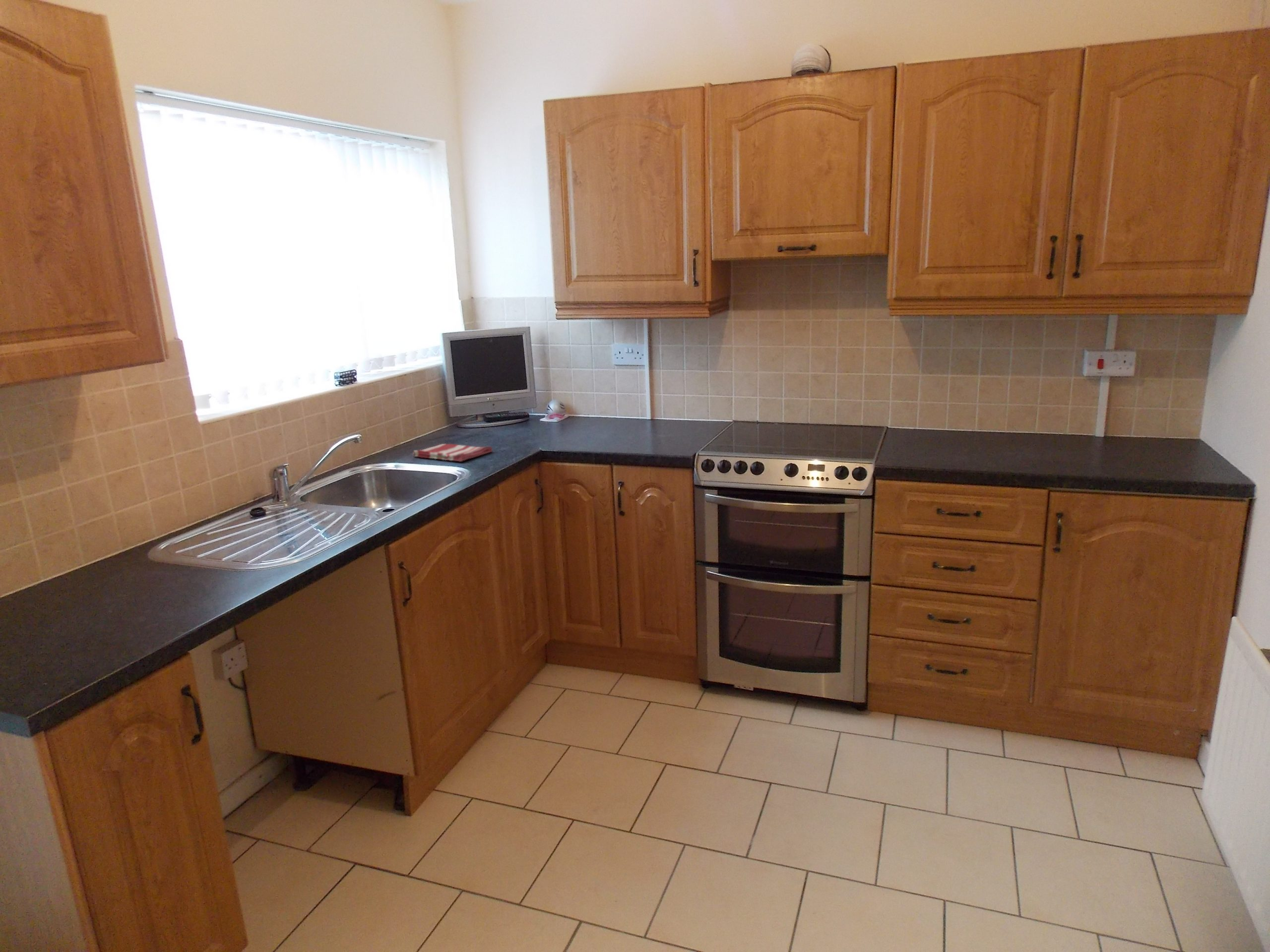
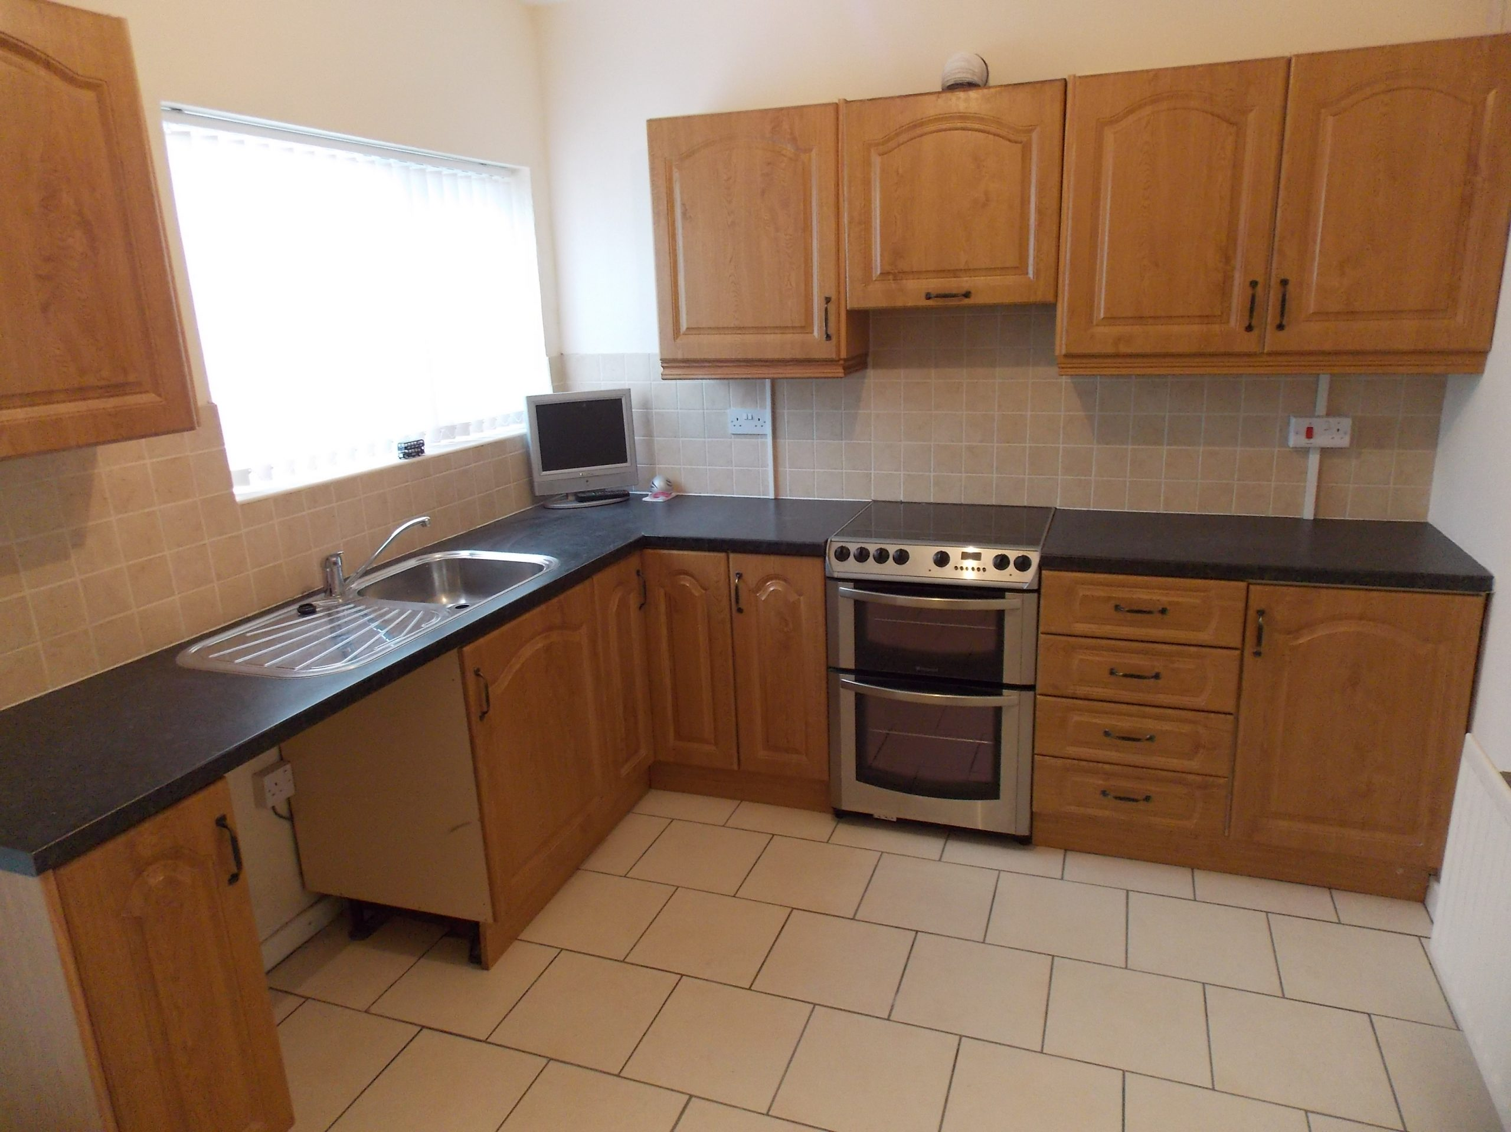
- dish towel [412,443,493,462]
